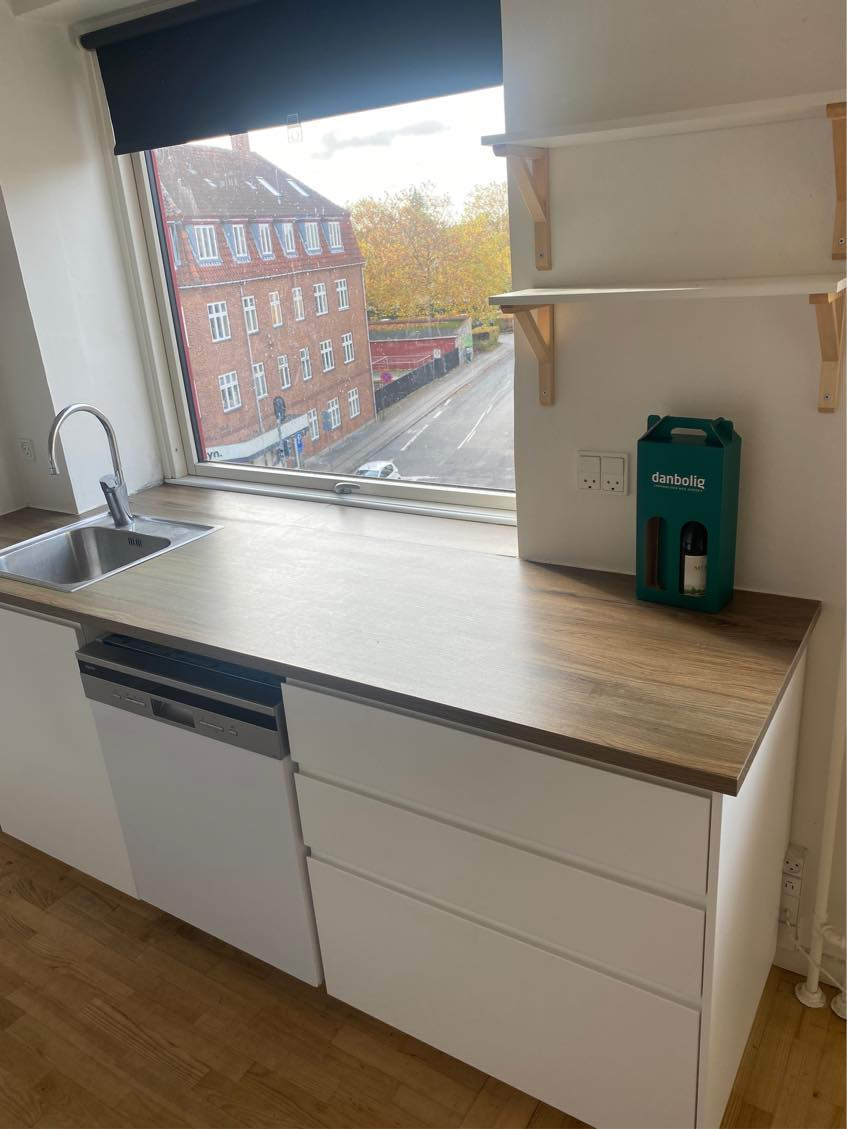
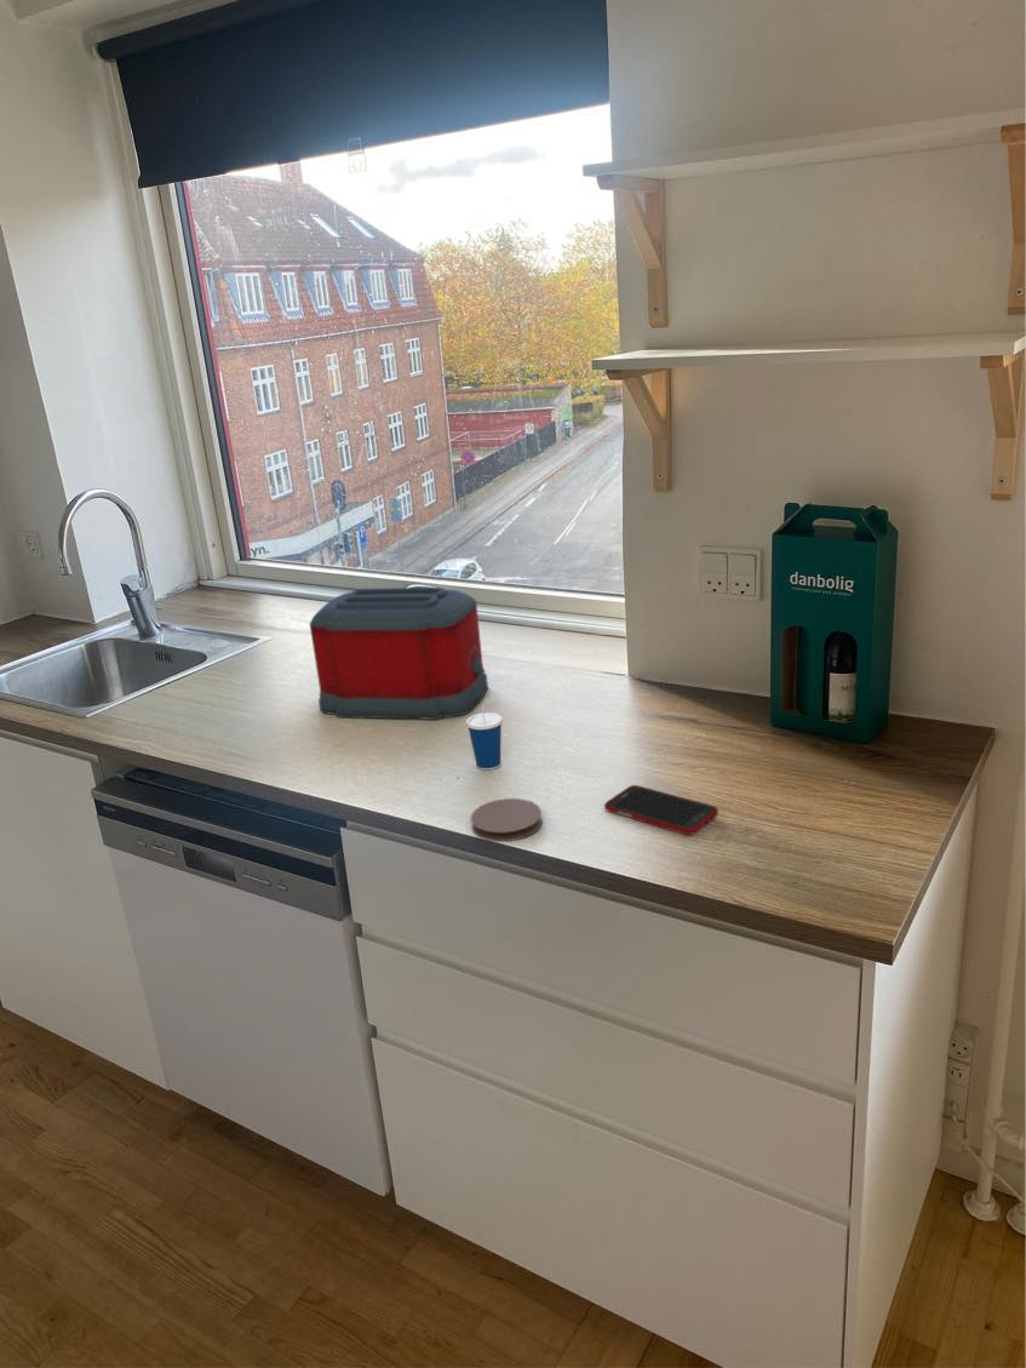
+ coaster [470,797,544,842]
+ cell phone [603,784,720,836]
+ cup [465,696,504,771]
+ toaster [309,586,489,721]
